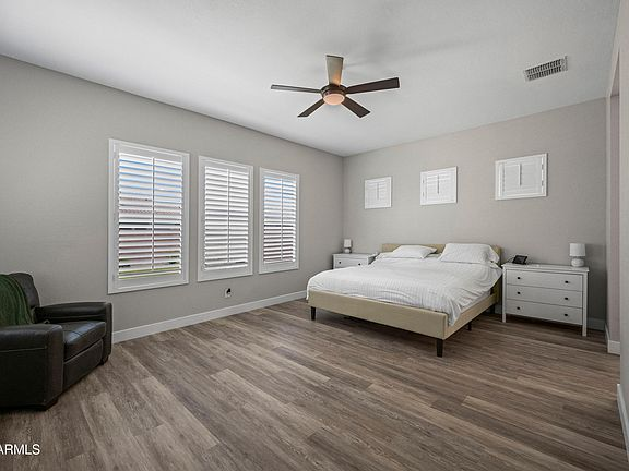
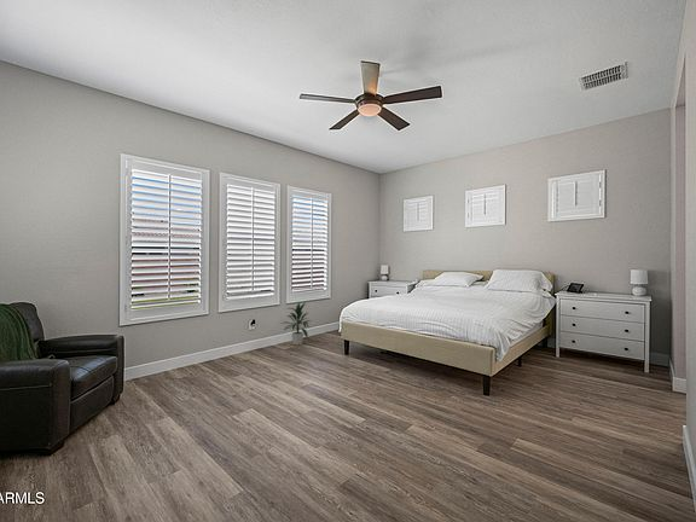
+ indoor plant [280,301,313,346]
